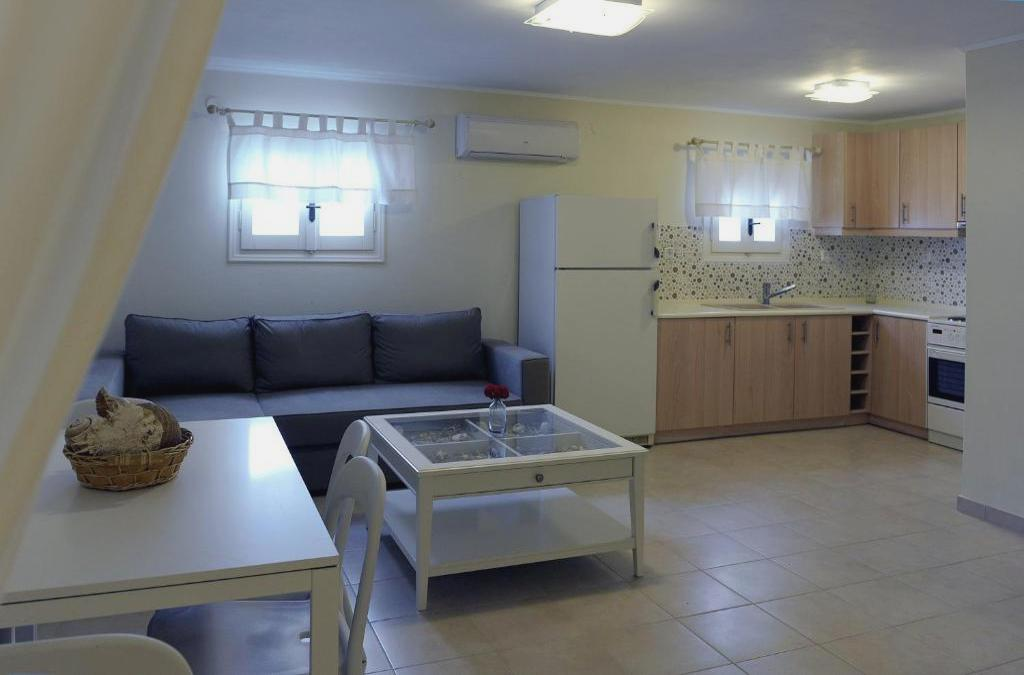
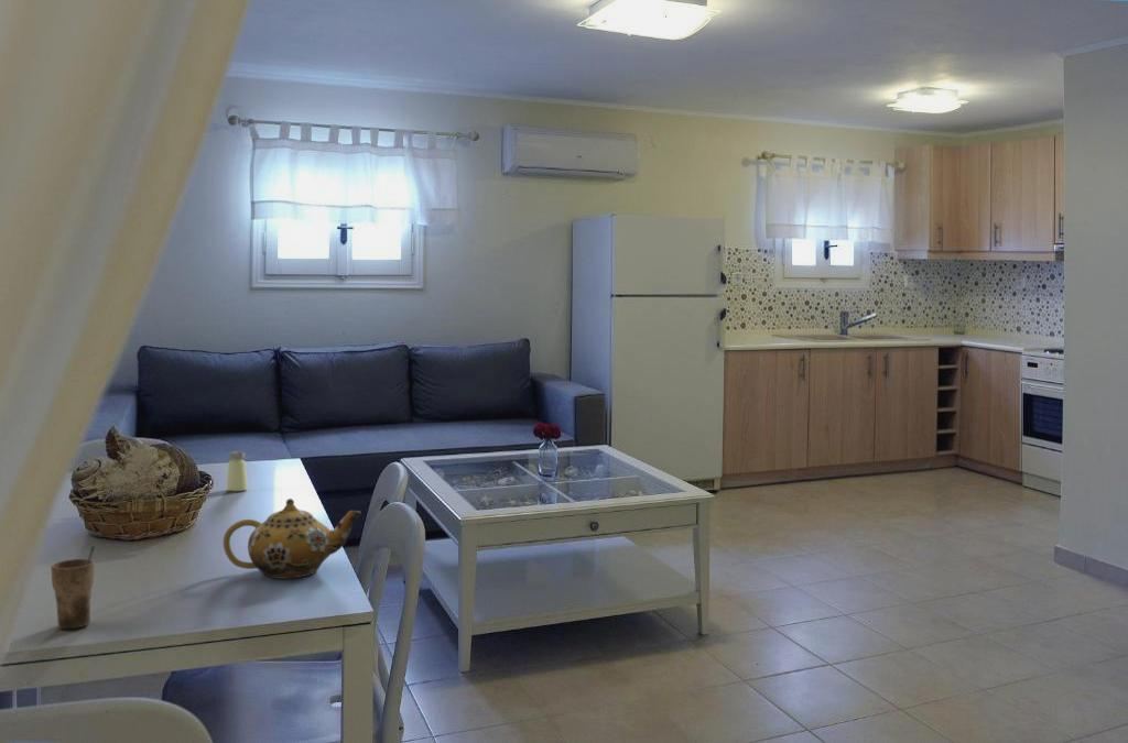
+ cup [50,545,96,630]
+ teapot [223,498,362,579]
+ saltshaker [226,450,249,493]
